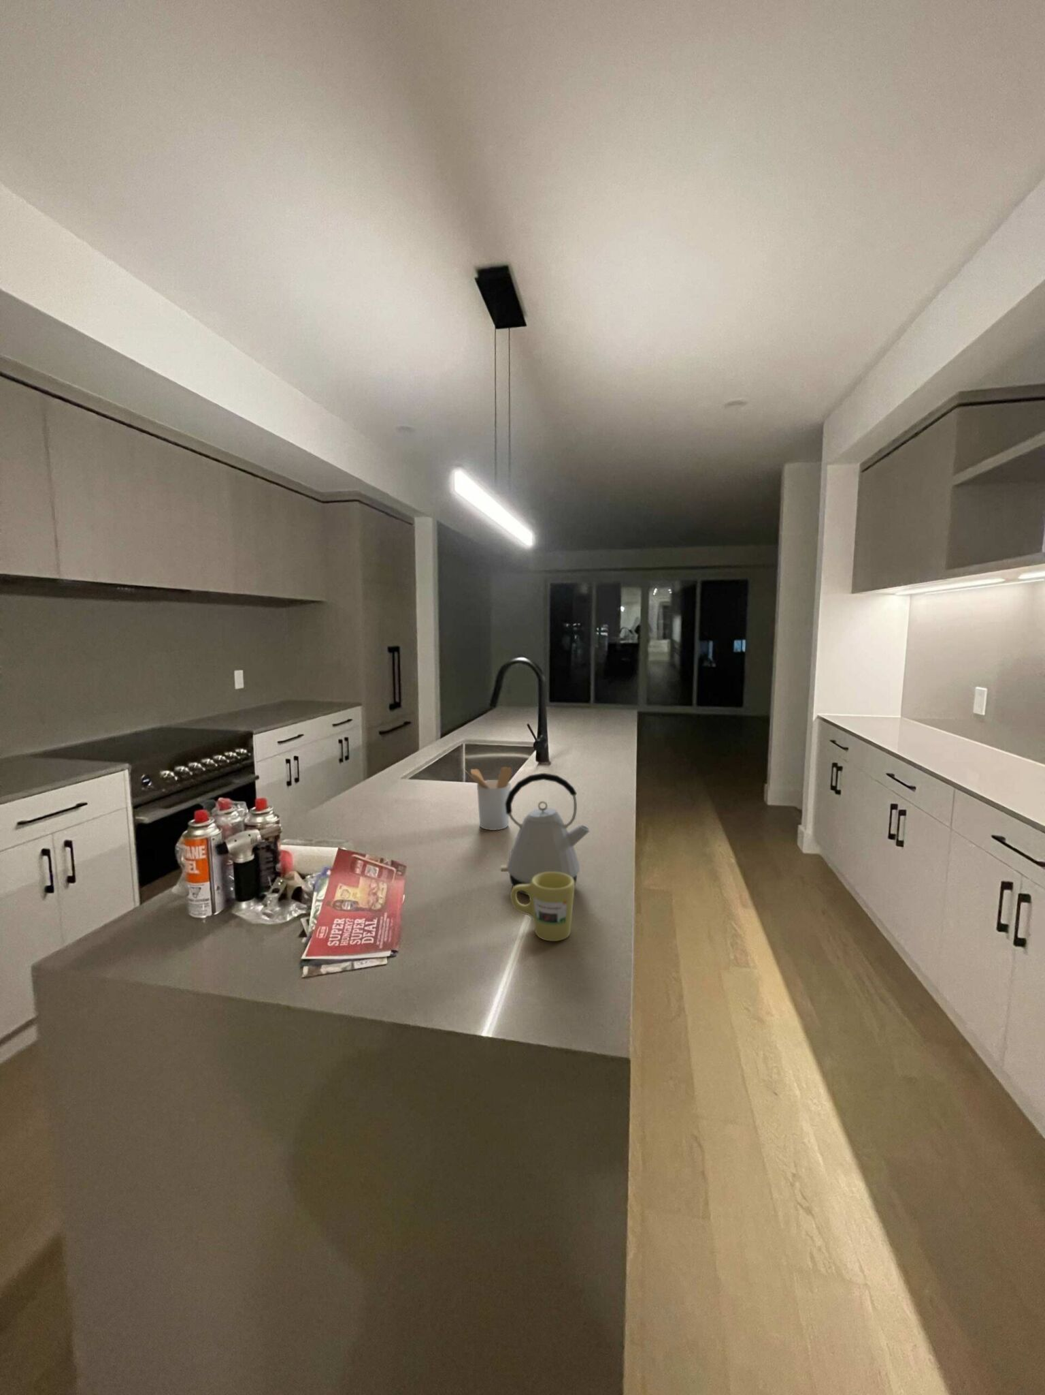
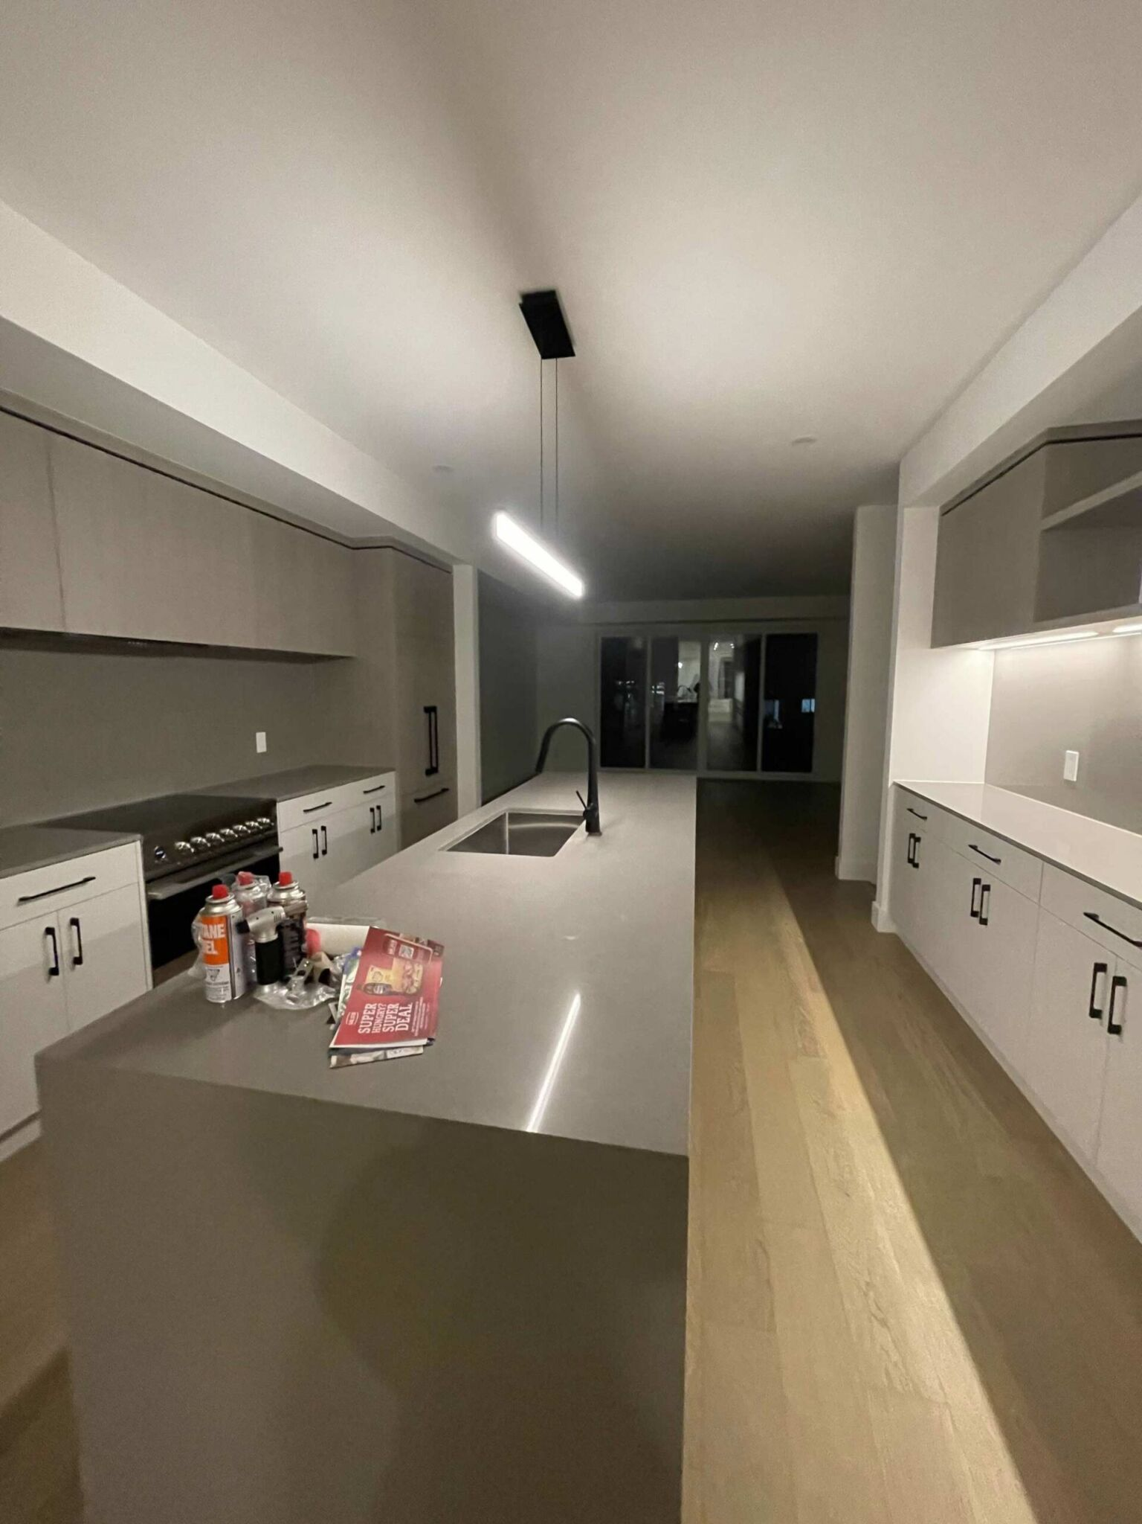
- utensil holder [463,767,513,832]
- mug [509,872,575,942]
- kettle [501,772,592,895]
